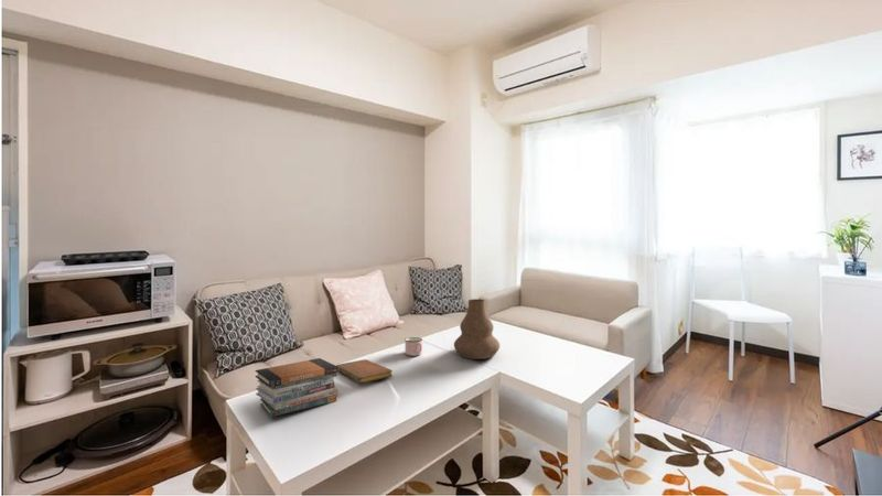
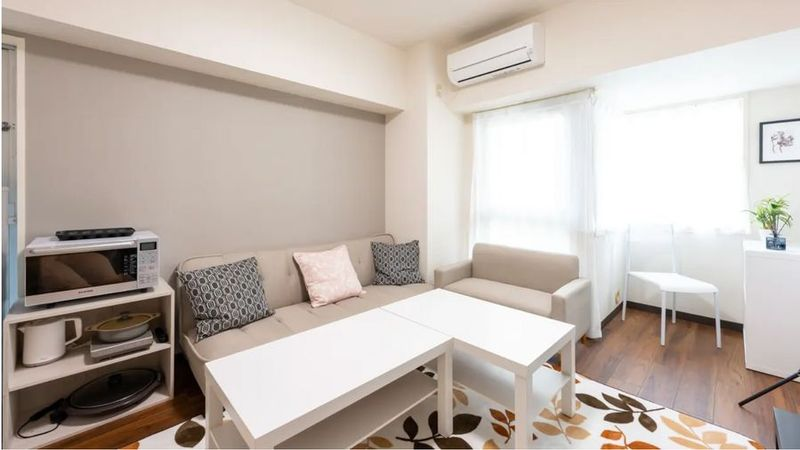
- book stack [254,357,338,418]
- notebook [335,358,394,385]
- mug [404,336,423,357]
- vase [453,298,501,360]
